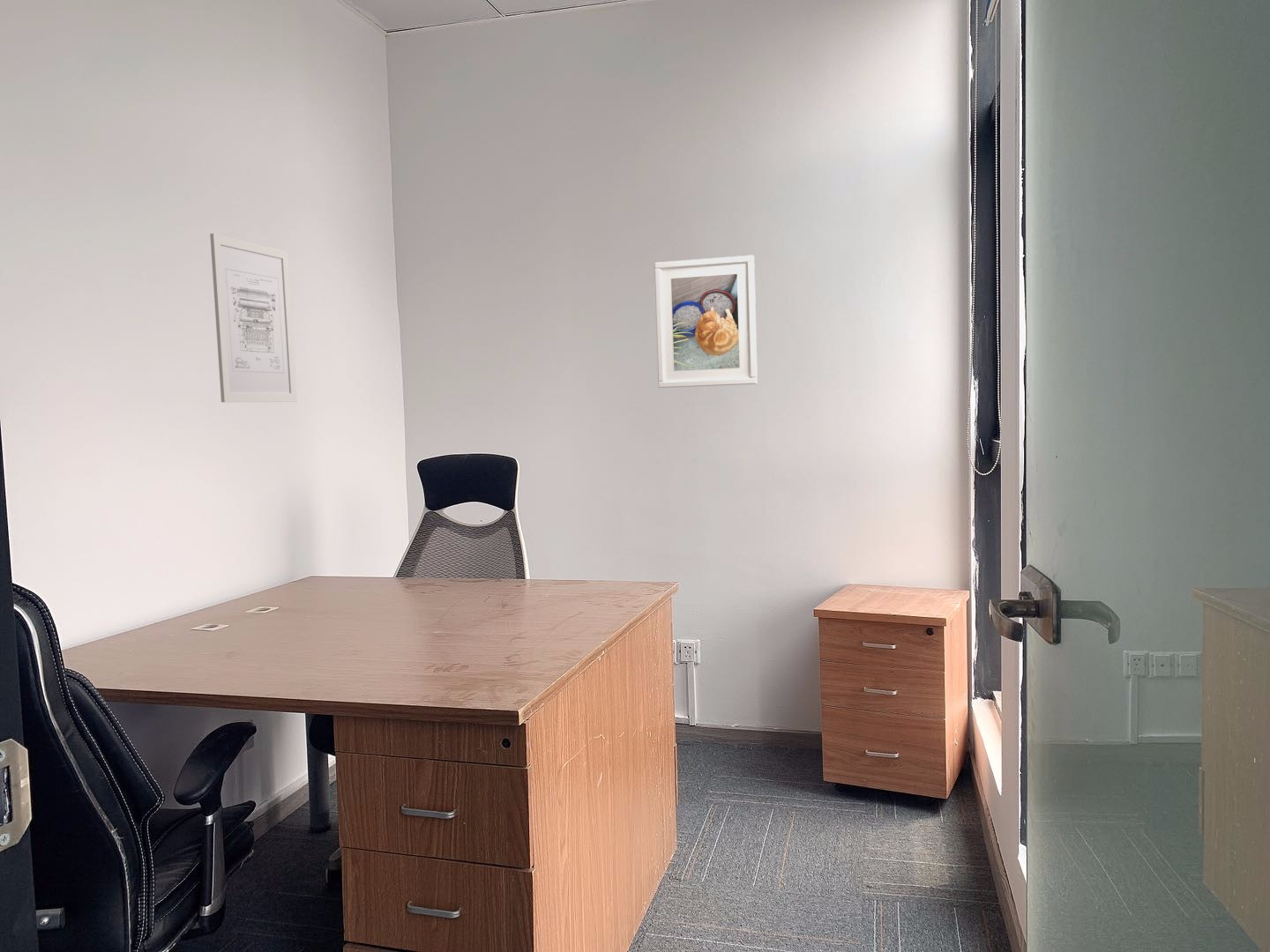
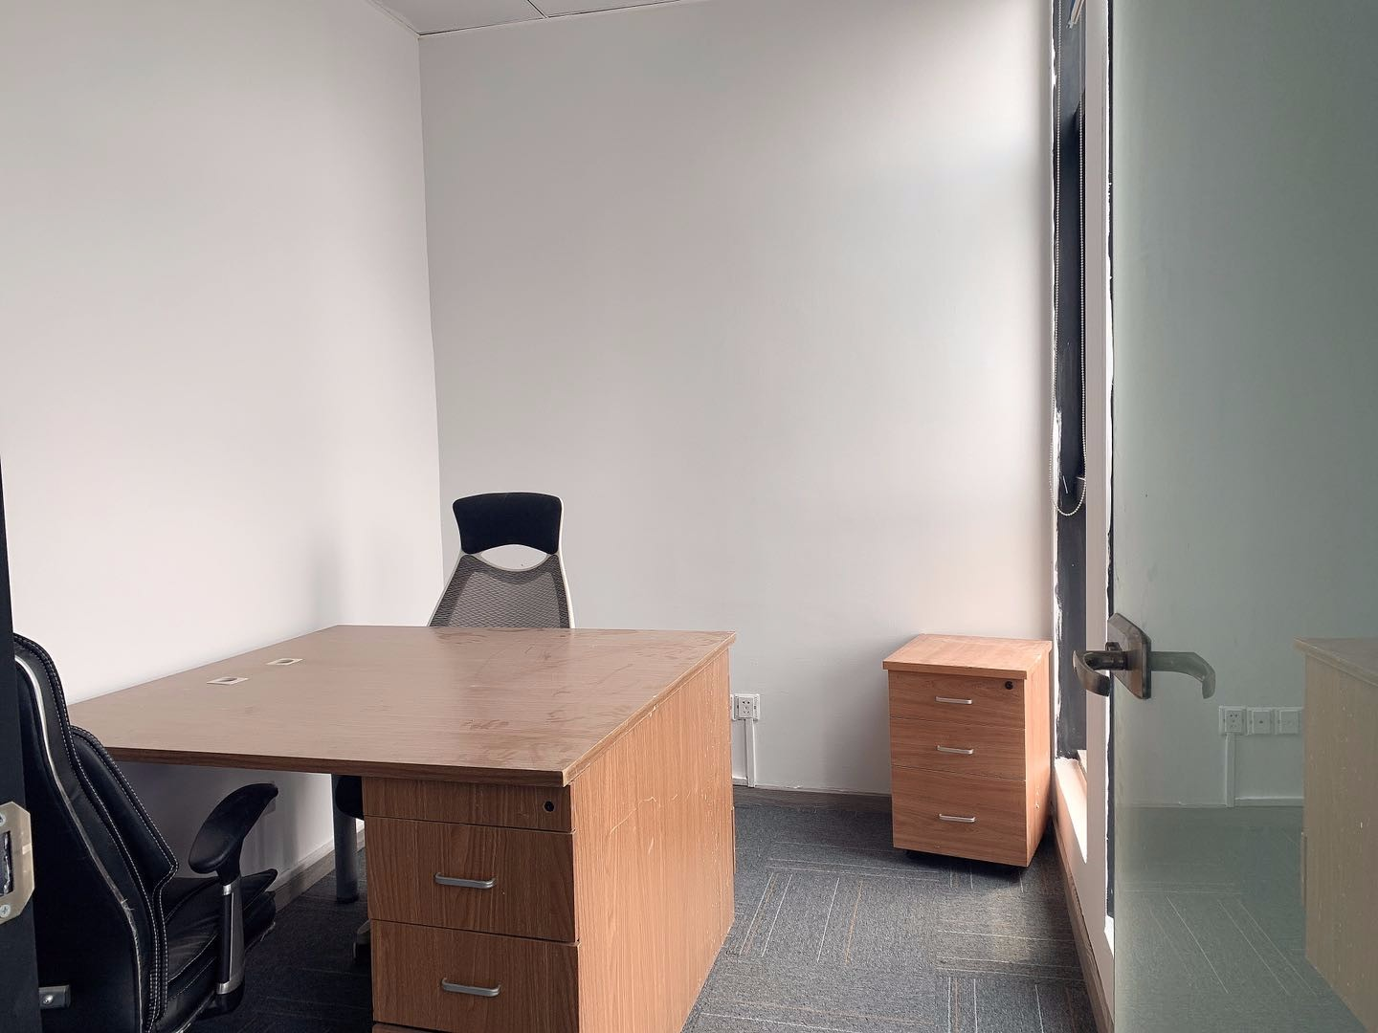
- wall art [209,233,298,403]
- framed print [654,255,758,389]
